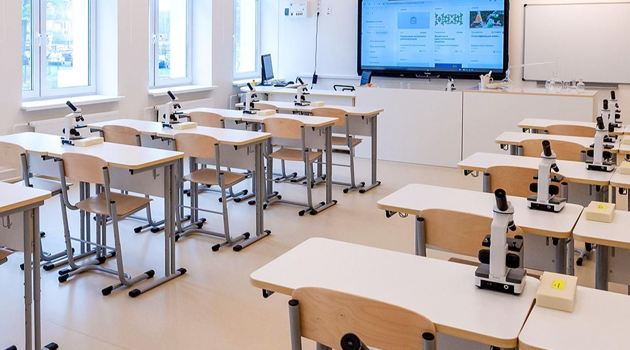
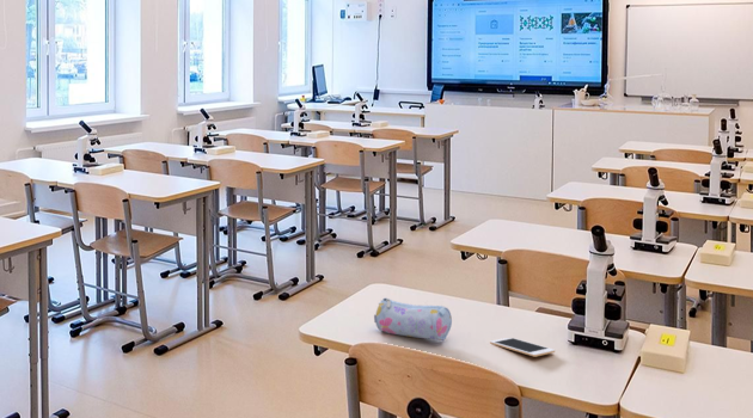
+ cell phone [489,337,556,358]
+ pencil case [373,296,453,342]
